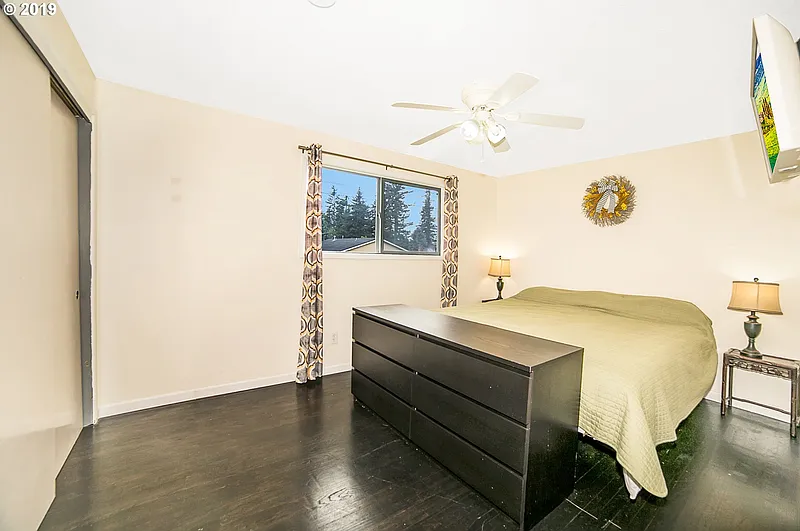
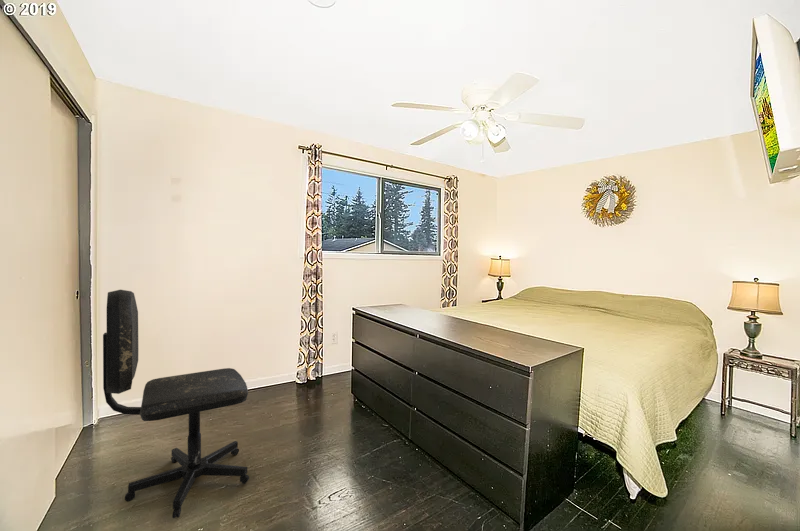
+ office chair [102,289,250,519]
